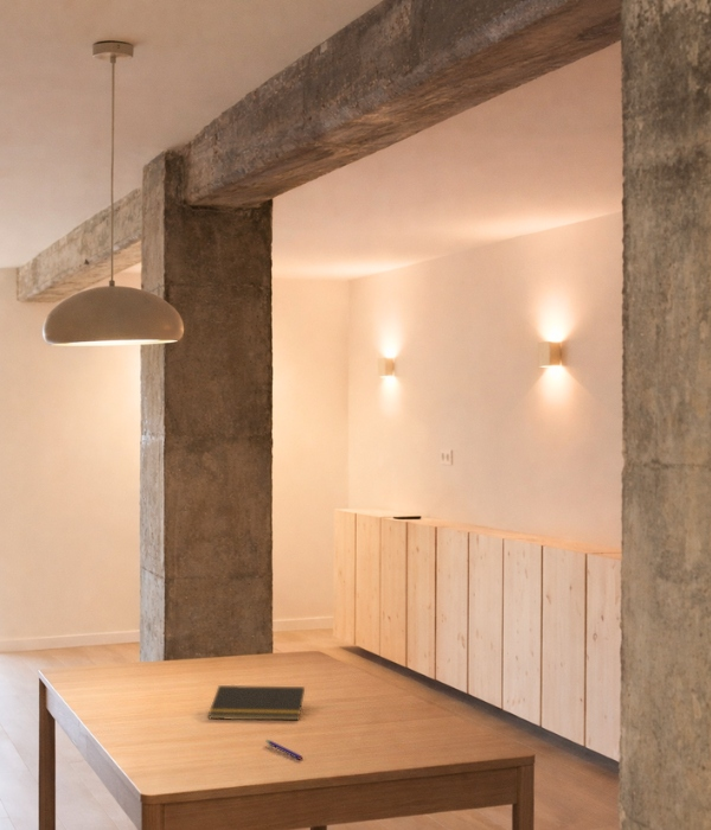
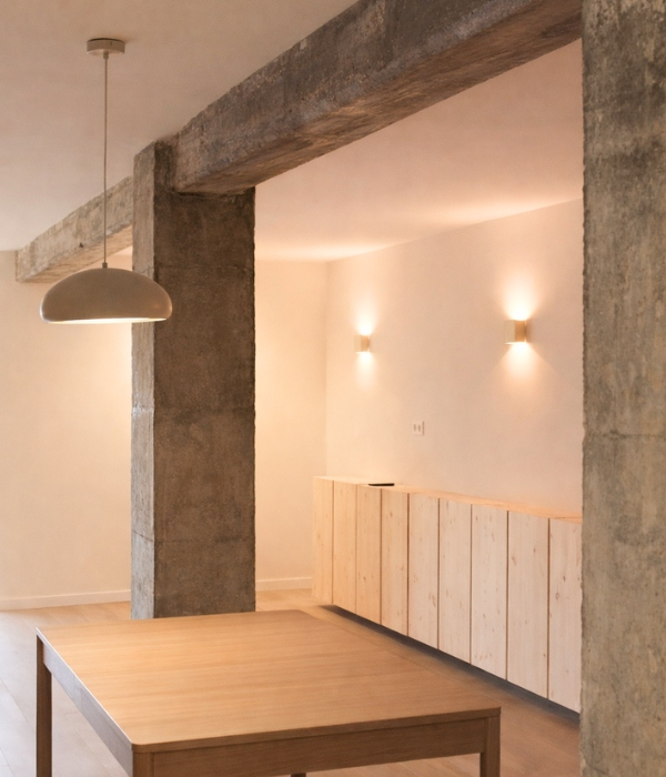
- pen [265,739,303,761]
- notepad [207,684,306,721]
